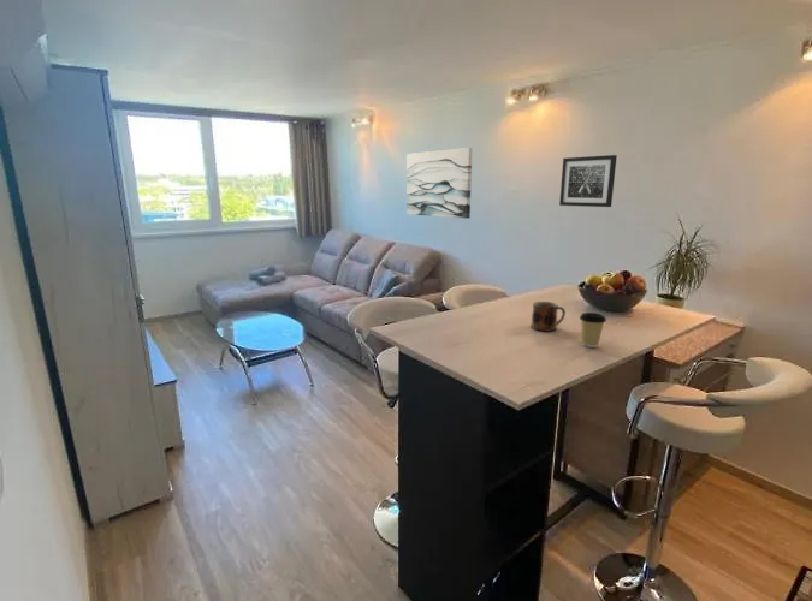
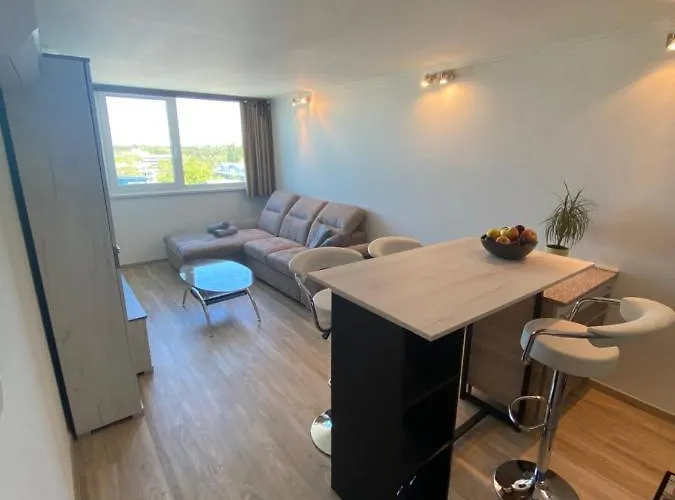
- coffee cup [579,311,607,349]
- wall art [558,154,618,208]
- mug [531,300,567,333]
- wall art [405,147,473,220]
